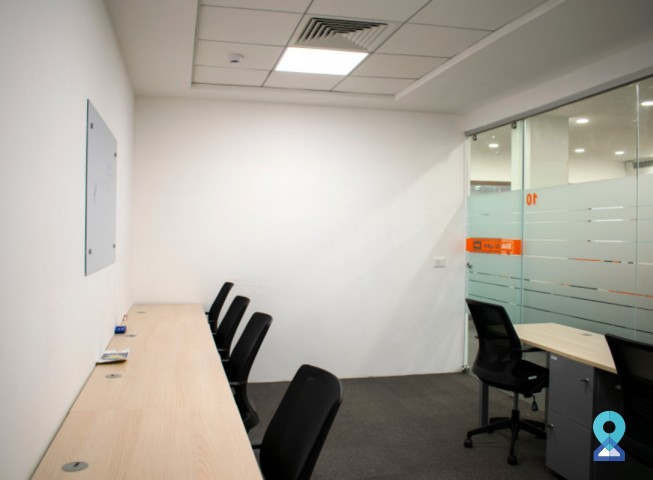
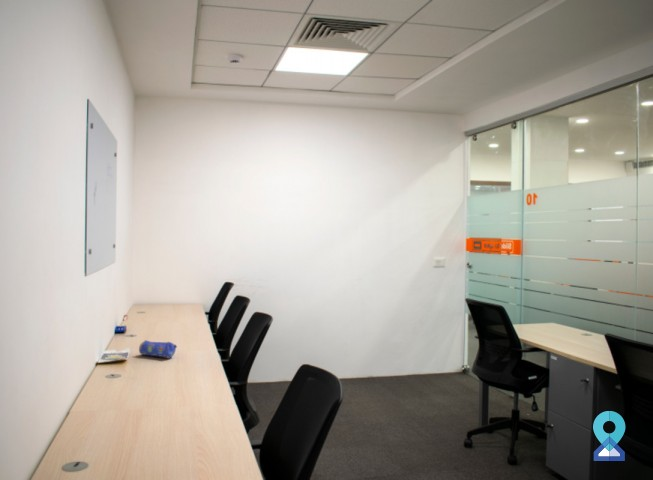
+ pencil case [138,339,178,359]
